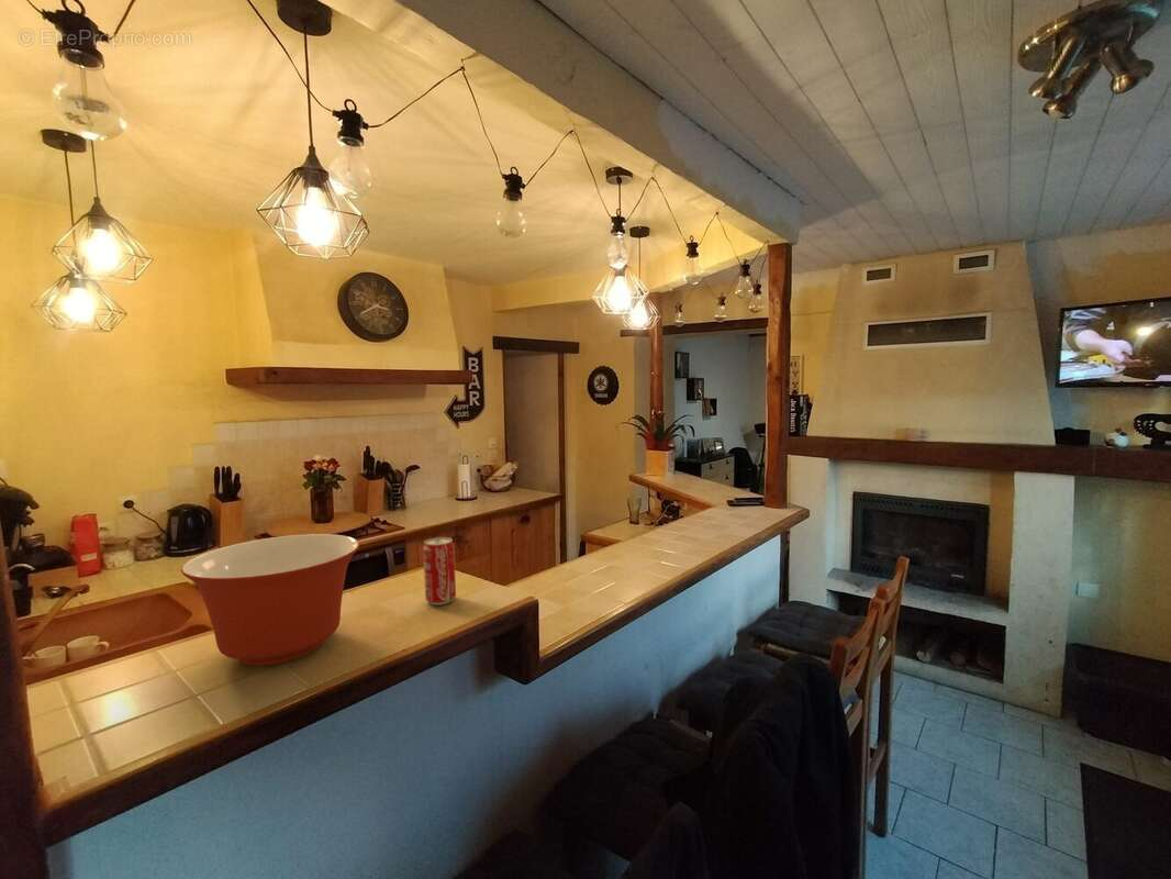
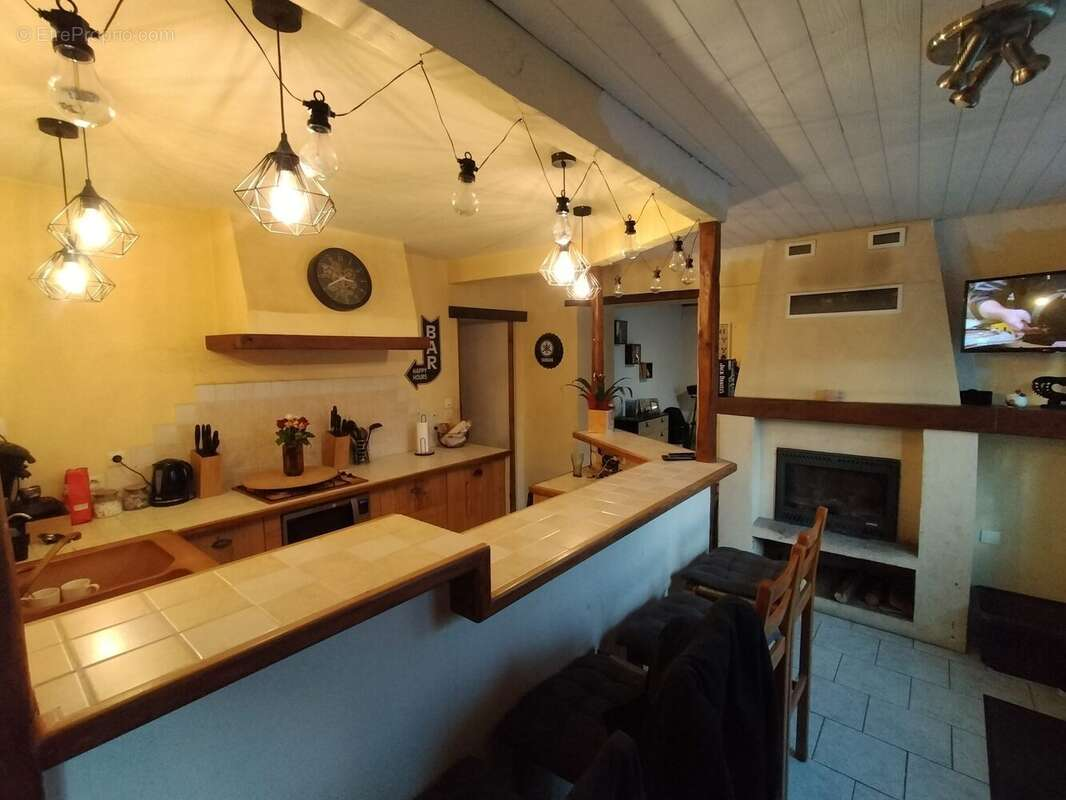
- mixing bowl [180,533,360,667]
- beverage can [422,536,457,607]
